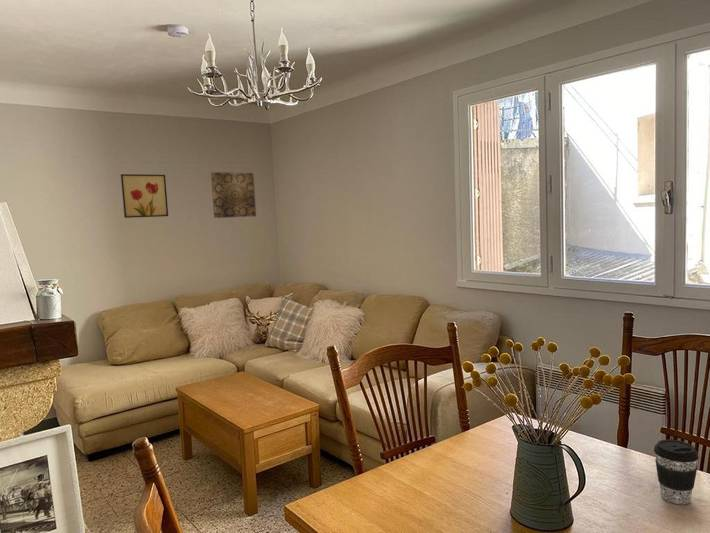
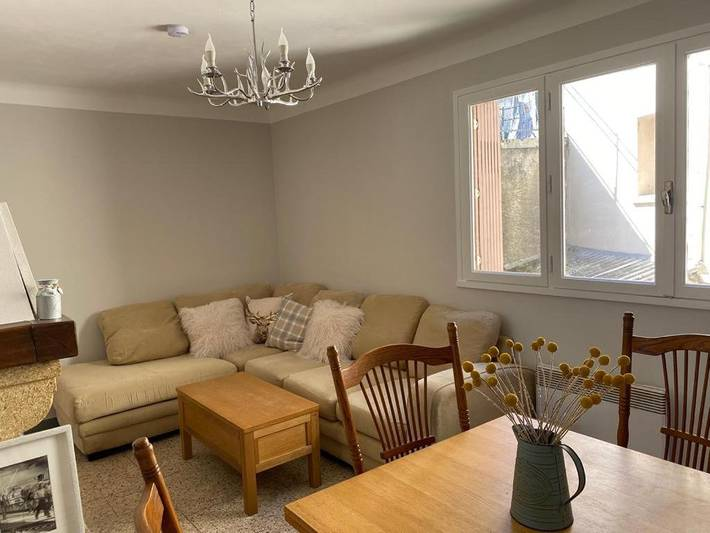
- wall art [120,173,169,219]
- wall art [210,171,257,219]
- coffee cup [653,439,700,505]
